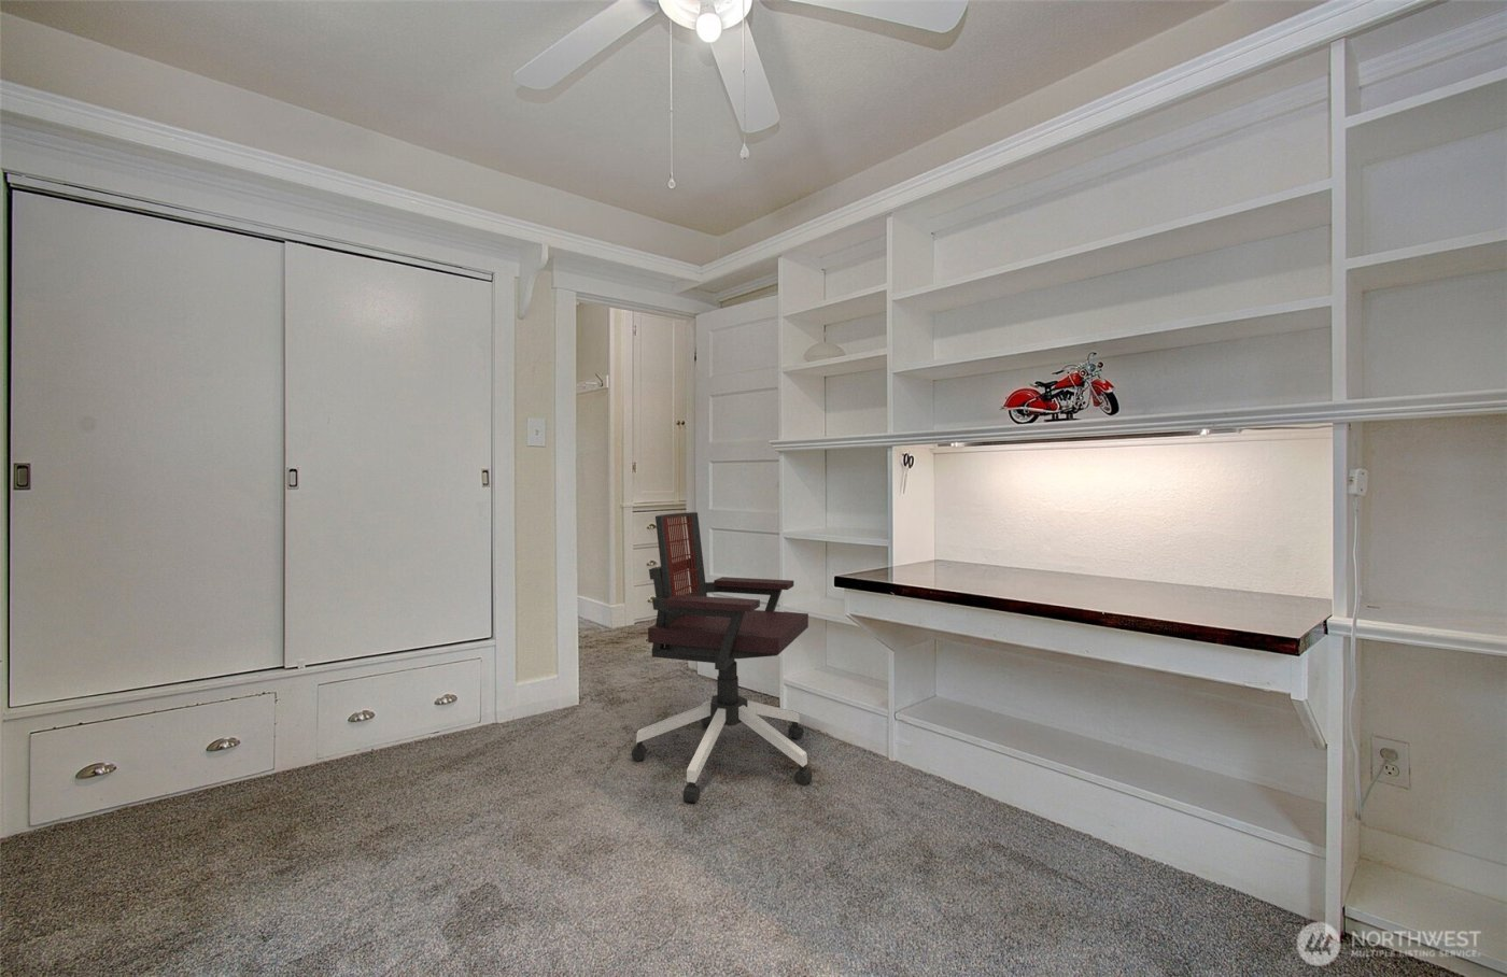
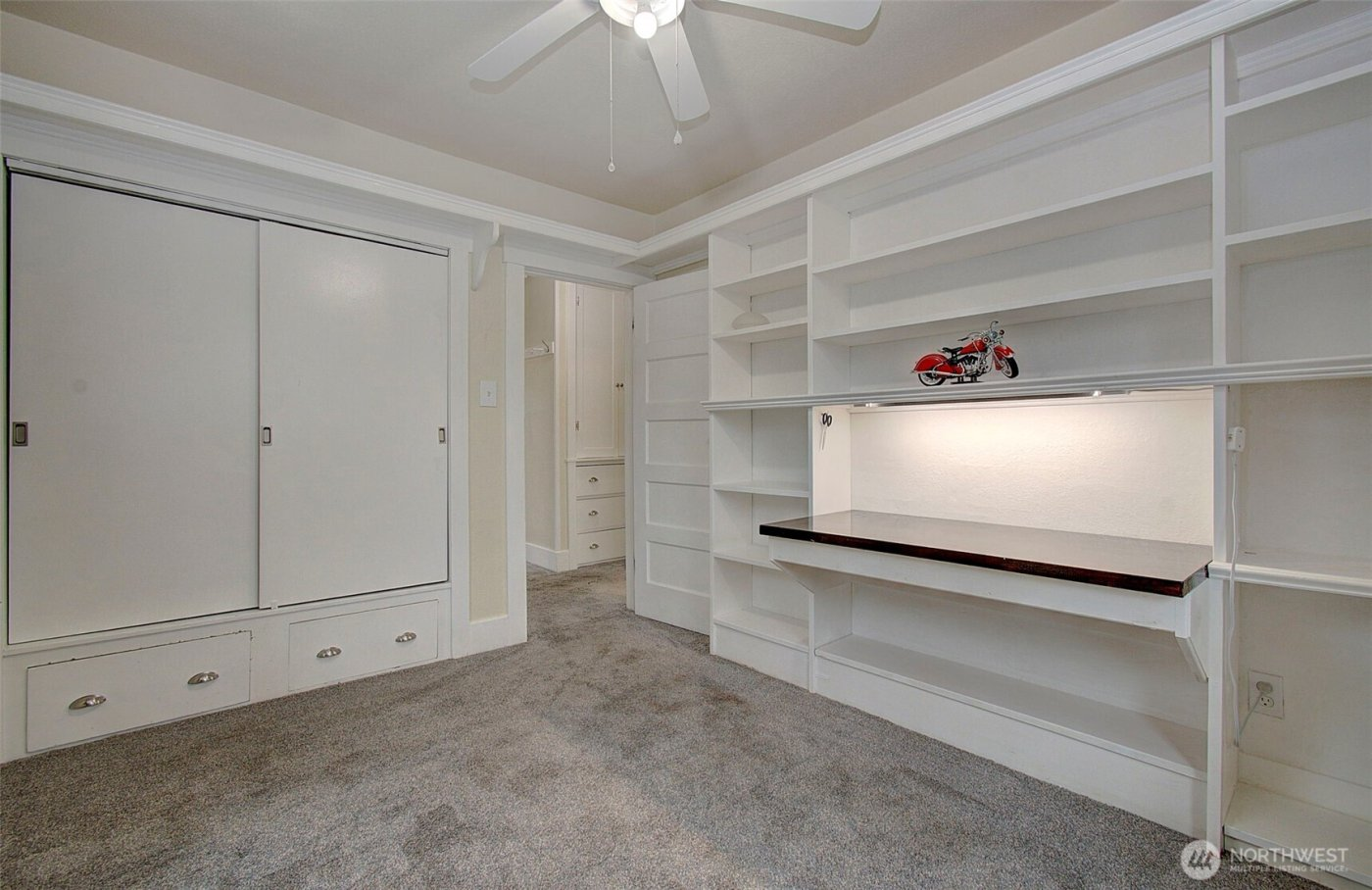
- office chair [630,512,814,804]
